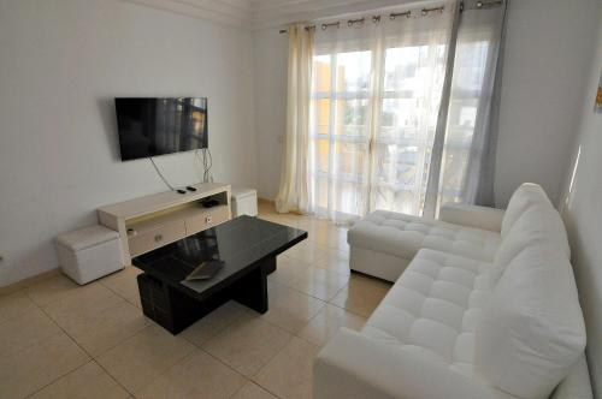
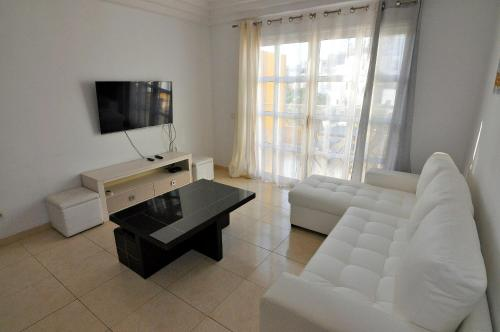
- notepad [184,260,226,281]
